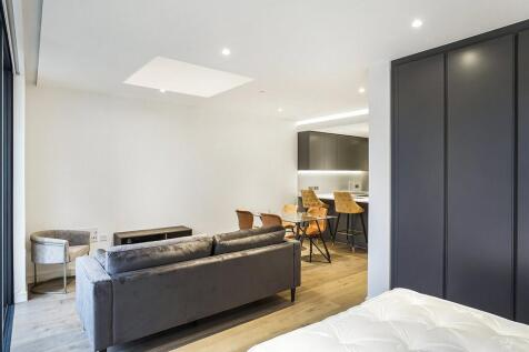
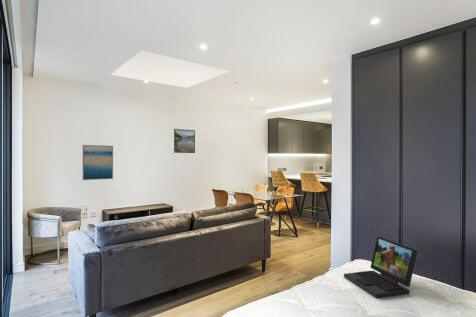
+ wall art [82,144,114,181]
+ laptop [343,235,418,299]
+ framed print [173,128,196,154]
